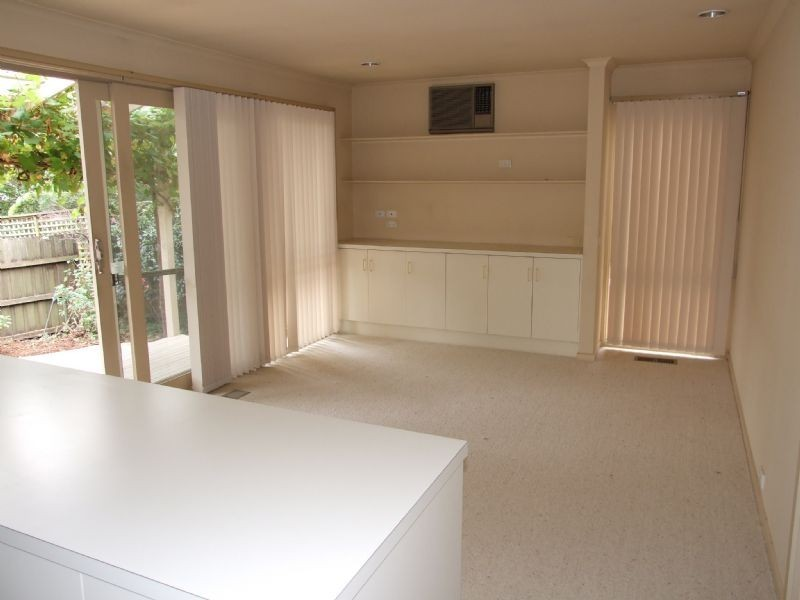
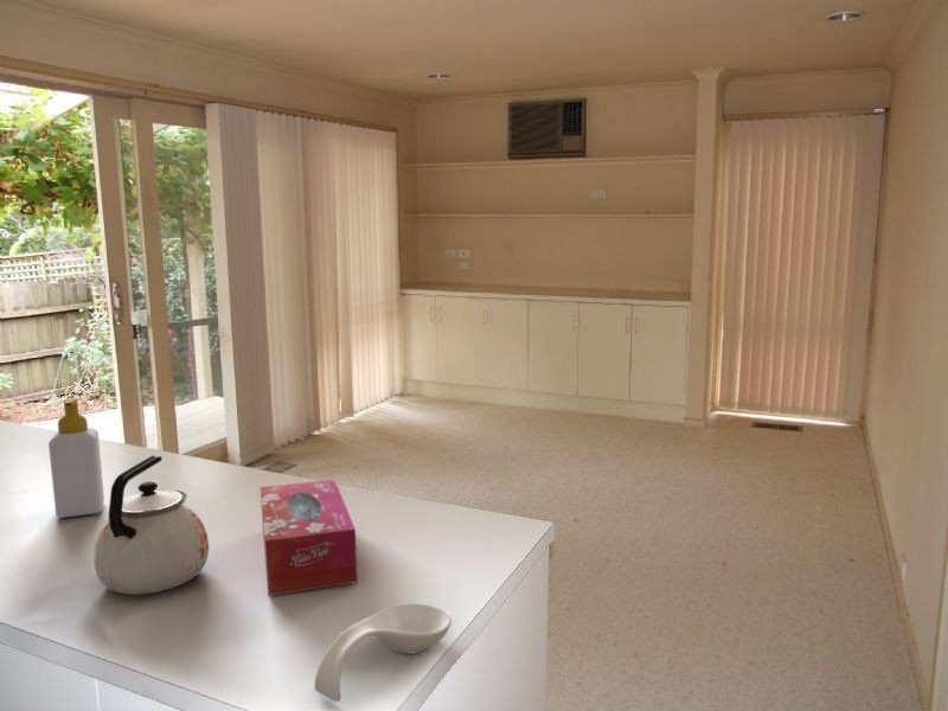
+ soap bottle [47,397,105,519]
+ spoon rest [314,602,453,703]
+ kettle [94,455,210,596]
+ tissue box [260,478,358,597]
